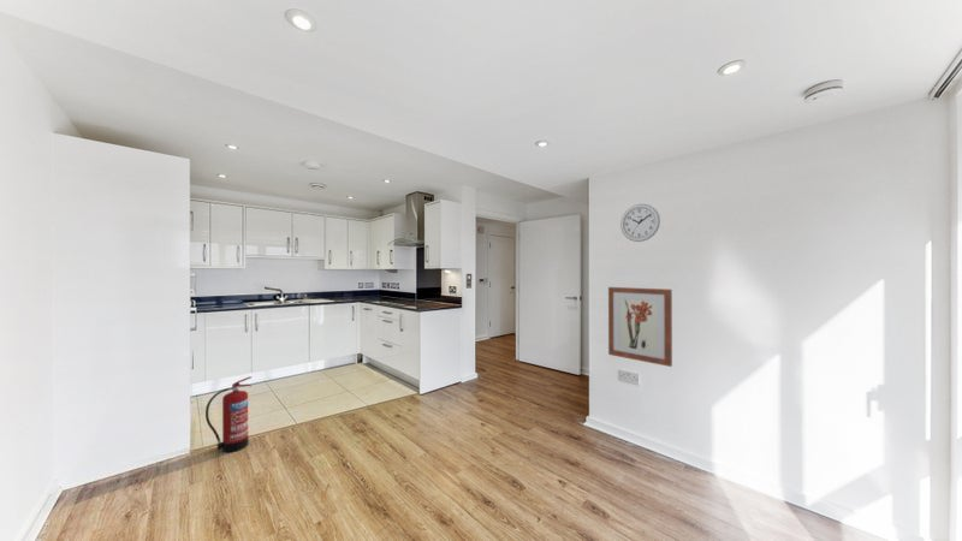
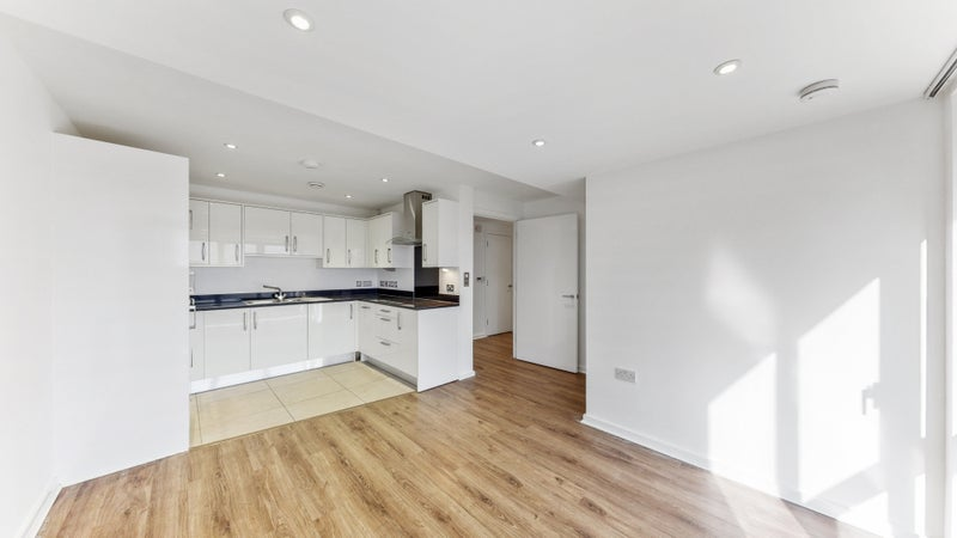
- wall clock [619,203,661,243]
- wall art [607,286,673,368]
- fire extinguisher [204,375,253,453]
